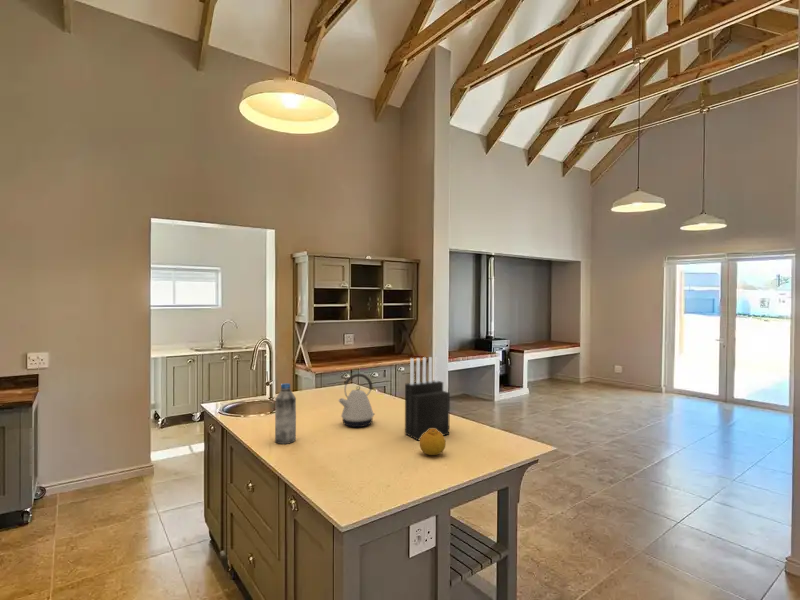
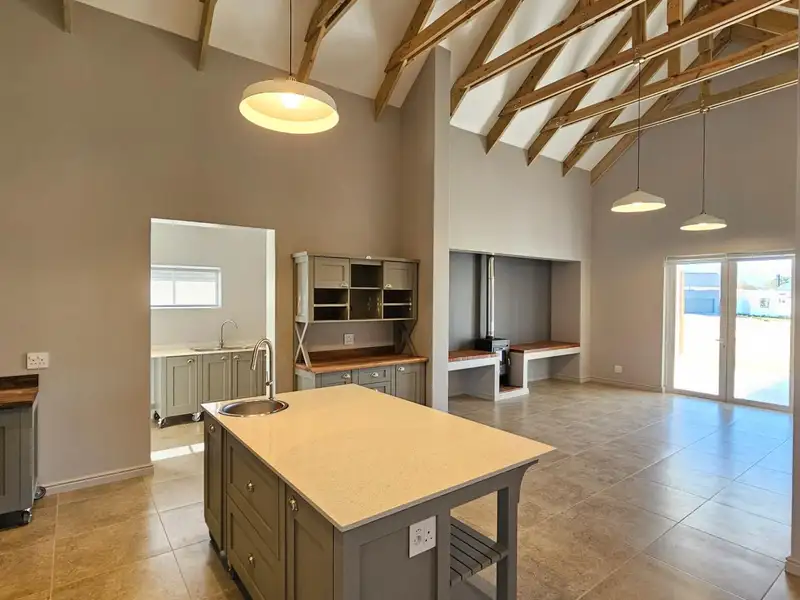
- kettle [337,373,376,428]
- water bottle [274,382,297,445]
- fruit [419,429,447,456]
- knife block [404,356,451,441]
